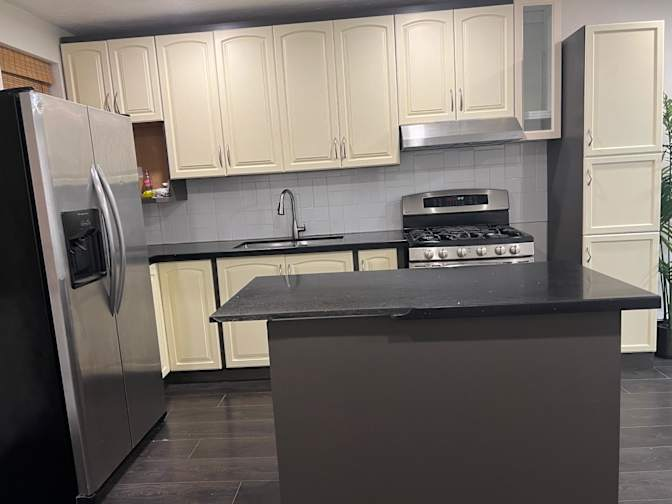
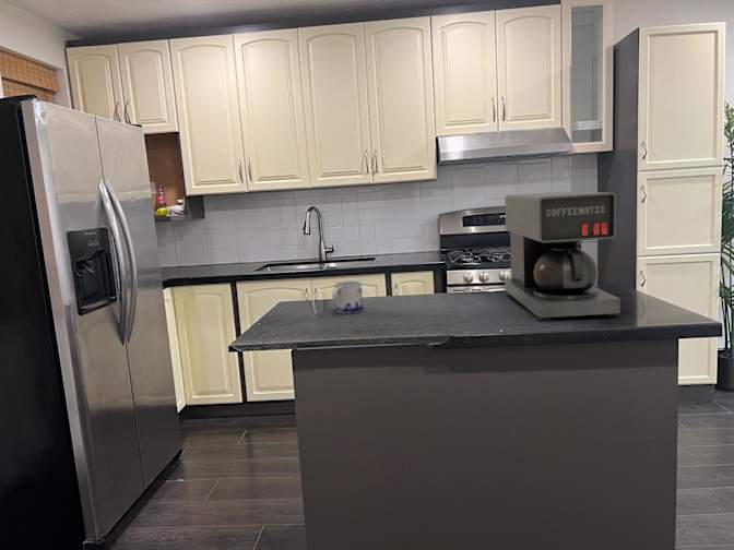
+ mug [331,279,365,314]
+ coffee maker [504,191,621,322]
